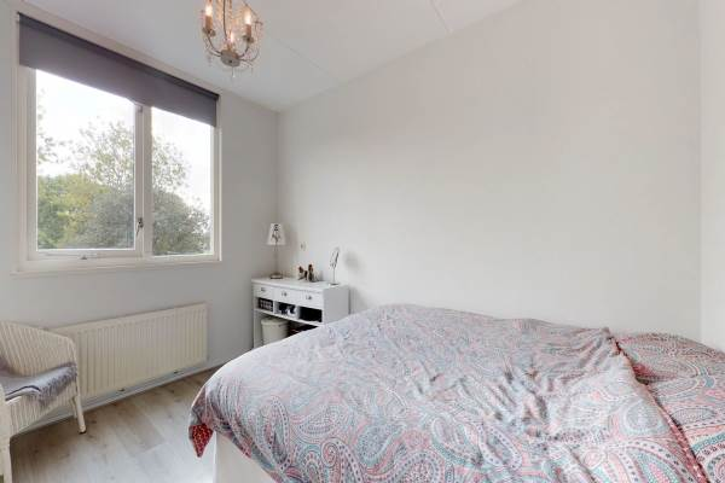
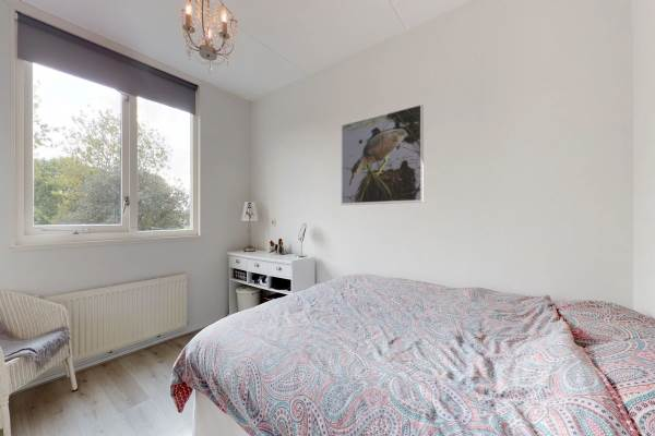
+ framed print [340,104,425,206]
